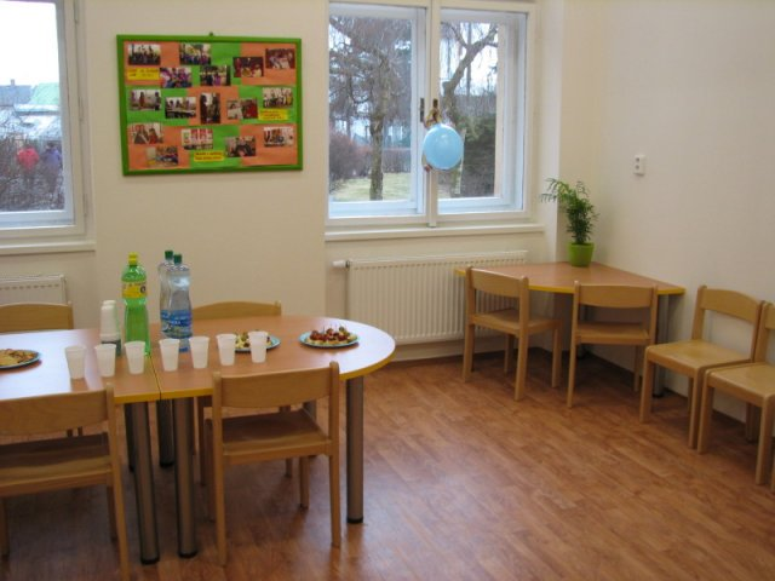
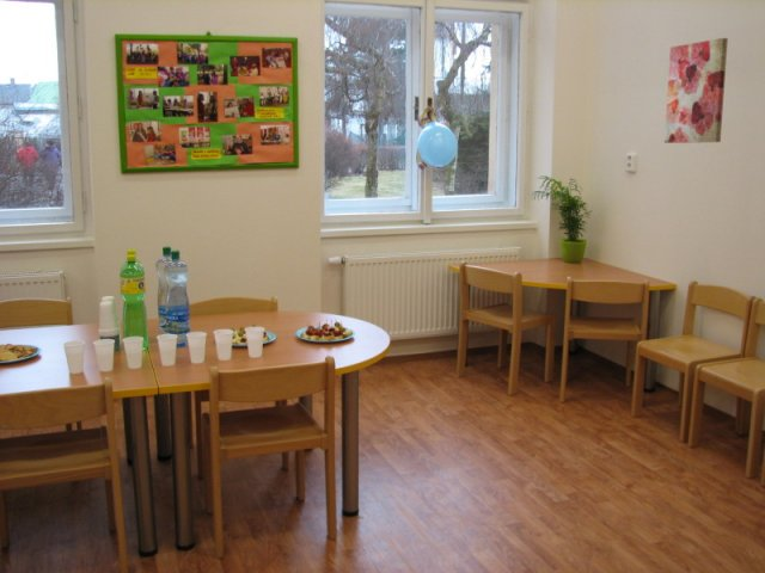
+ wall art [663,37,729,144]
